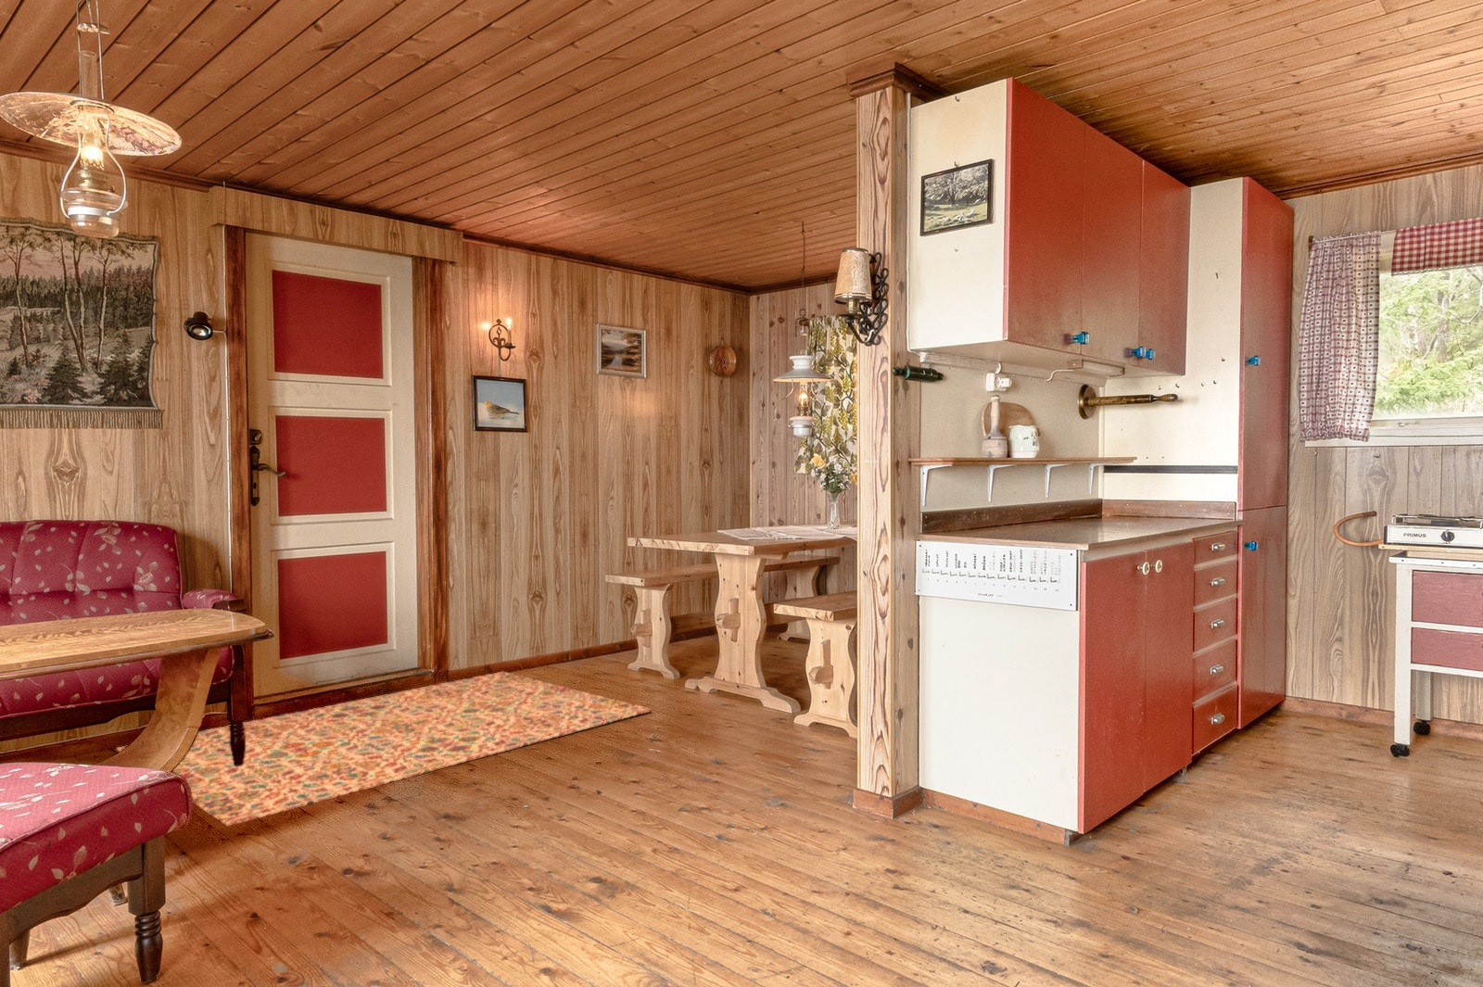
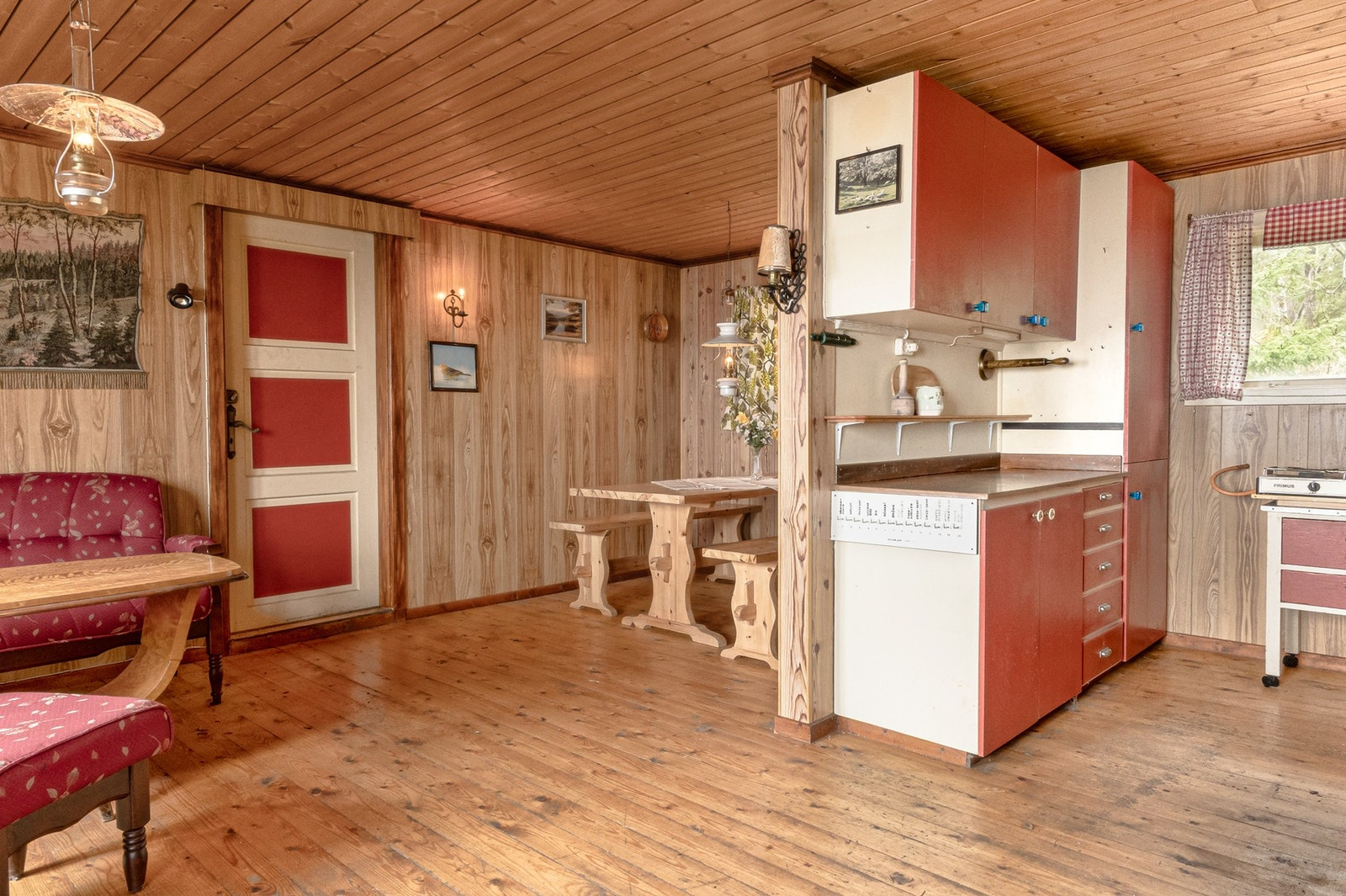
- rug [116,670,653,826]
